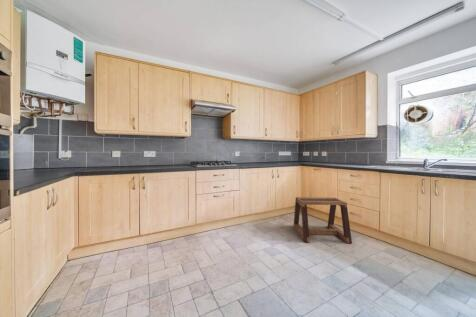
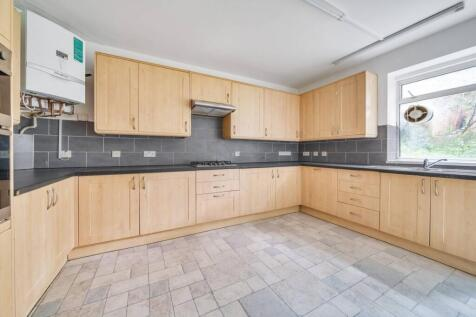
- stool [293,196,353,244]
